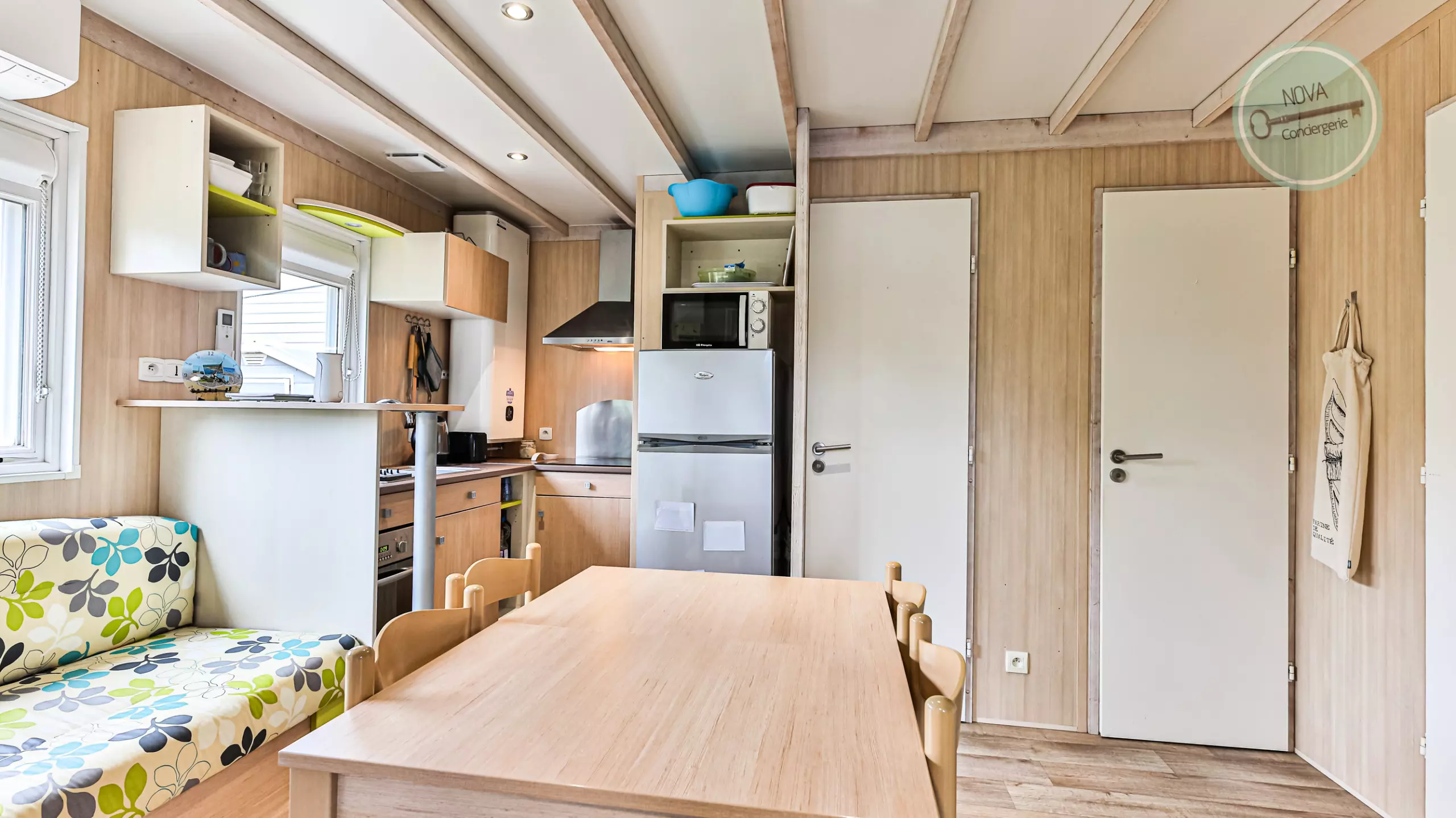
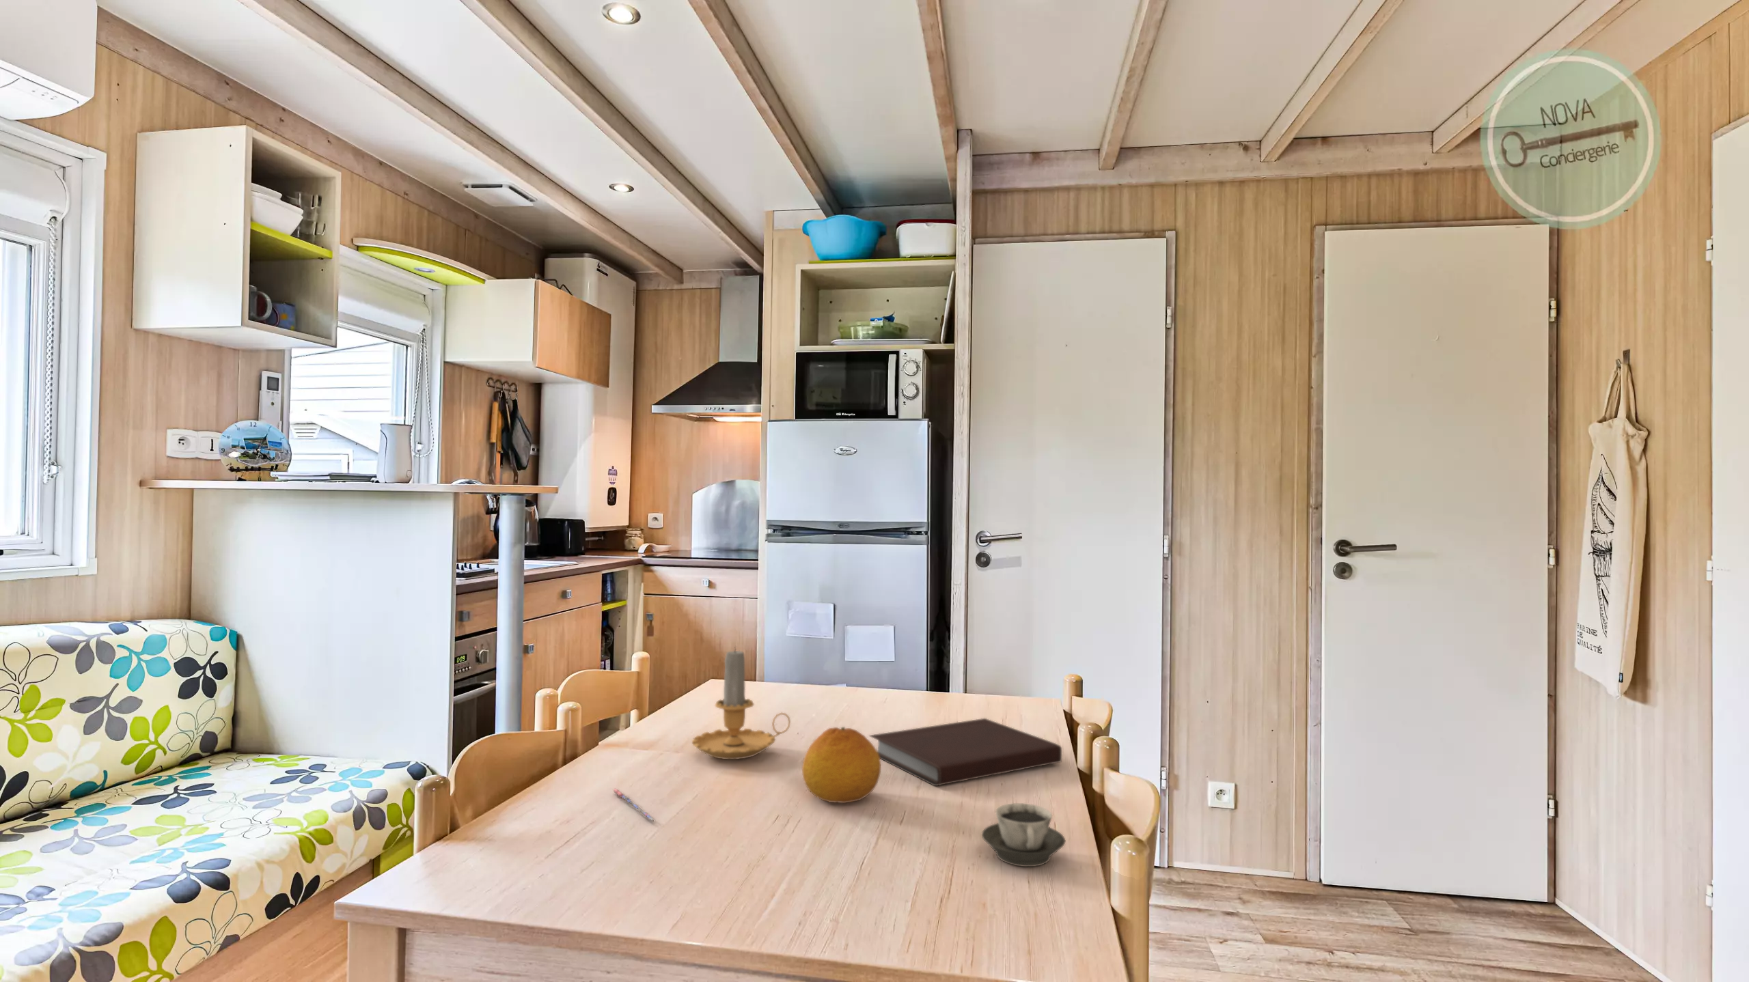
+ notebook [868,718,1062,786]
+ cup [981,802,1065,867]
+ pen [613,788,656,821]
+ candle [692,646,792,760]
+ fruit [801,726,882,804]
